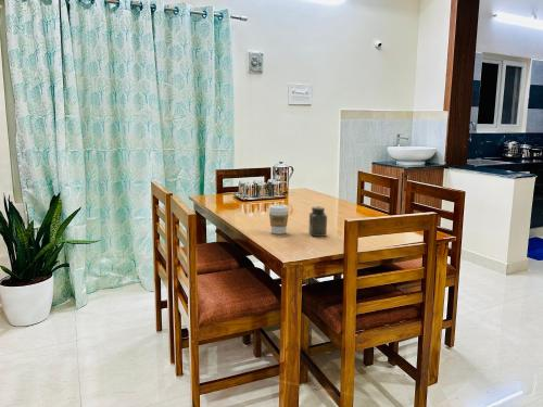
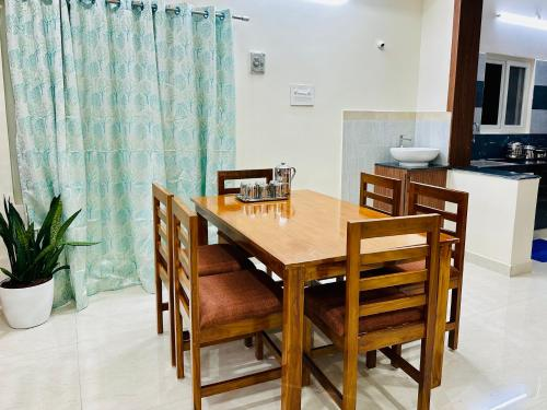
- salt shaker [307,205,328,238]
- coffee cup [267,203,290,236]
